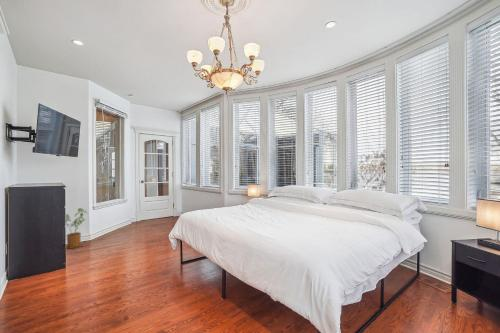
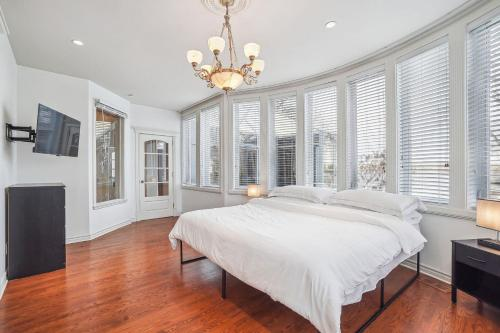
- house plant [65,207,88,249]
